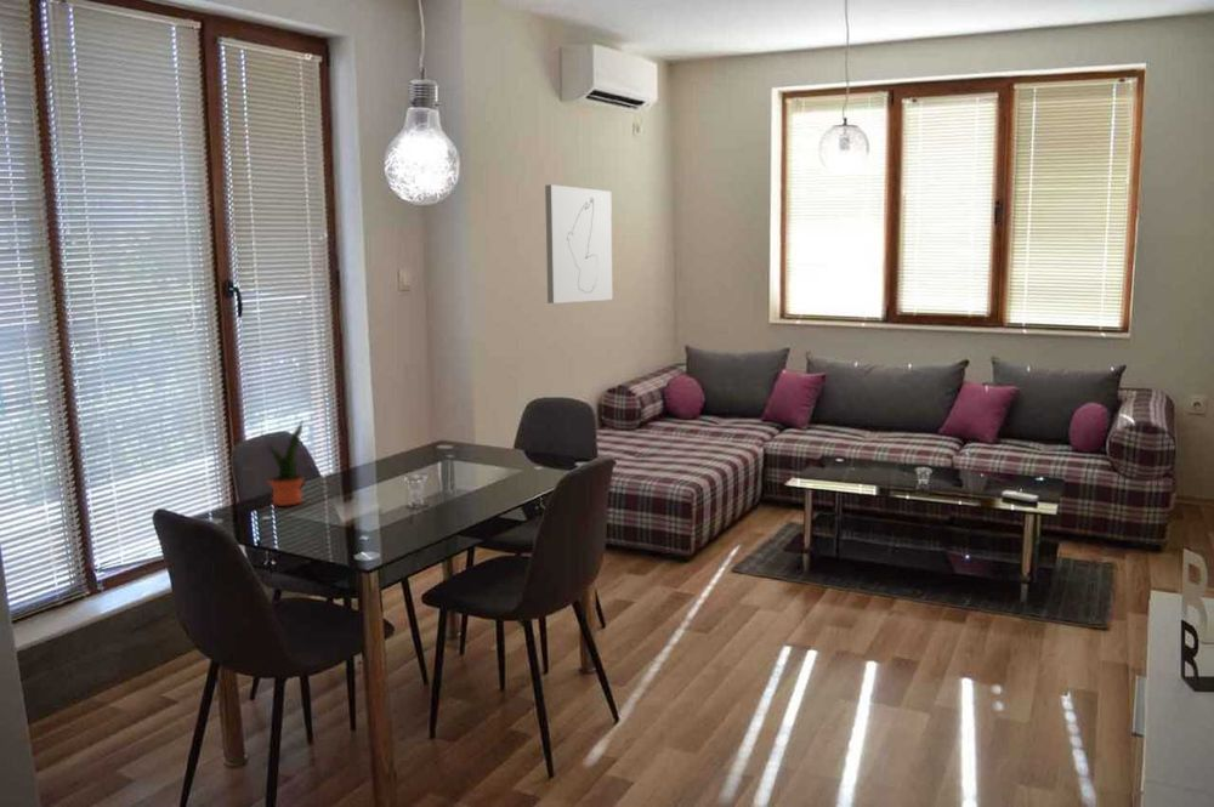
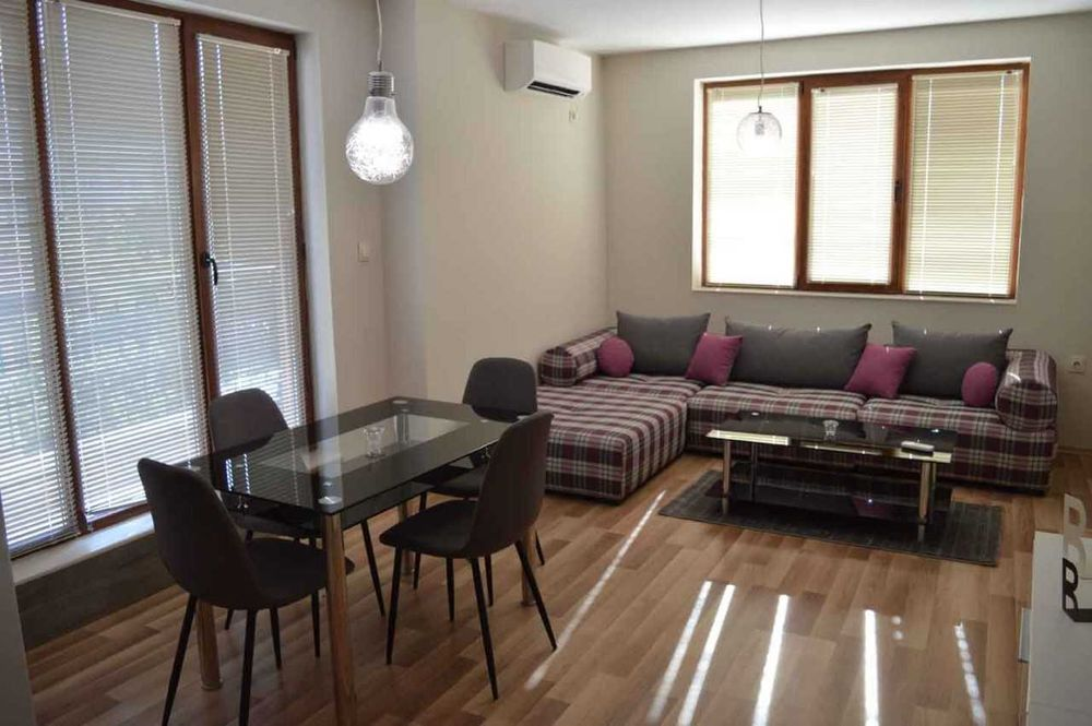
- wall art [544,183,613,305]
- potted plant [266,419,305,507]
